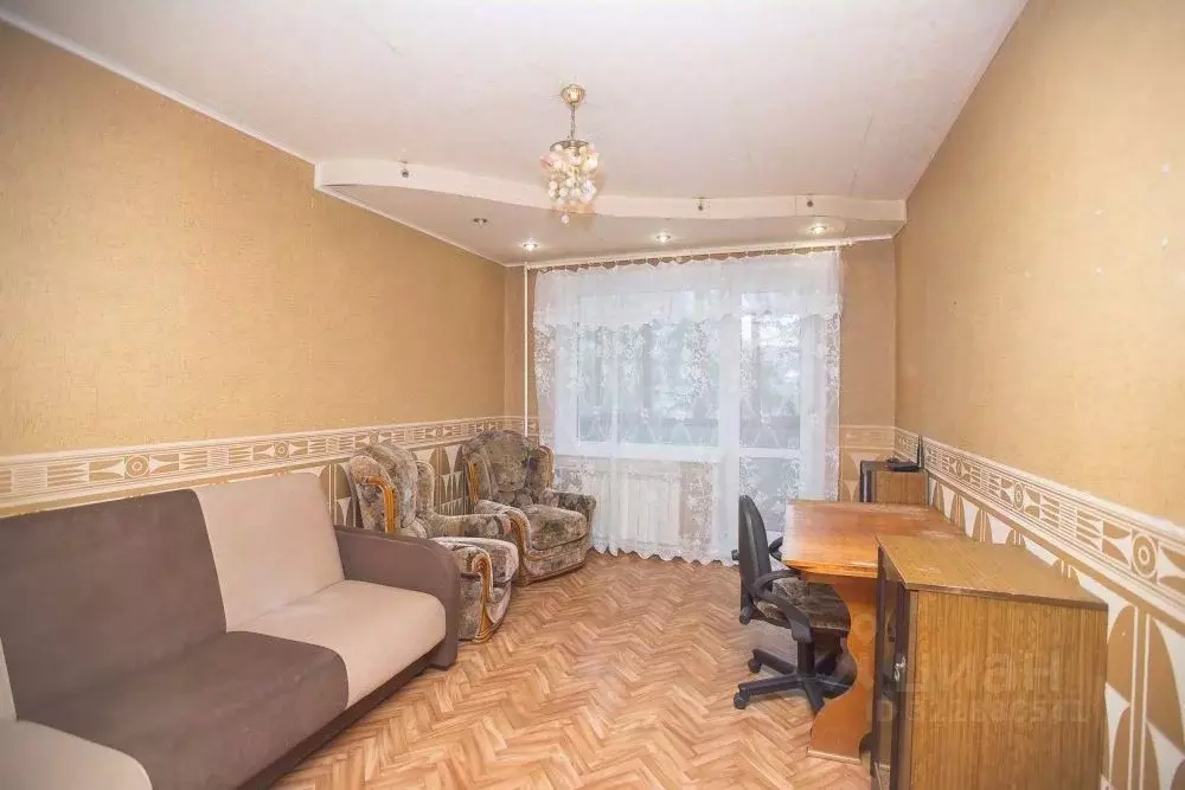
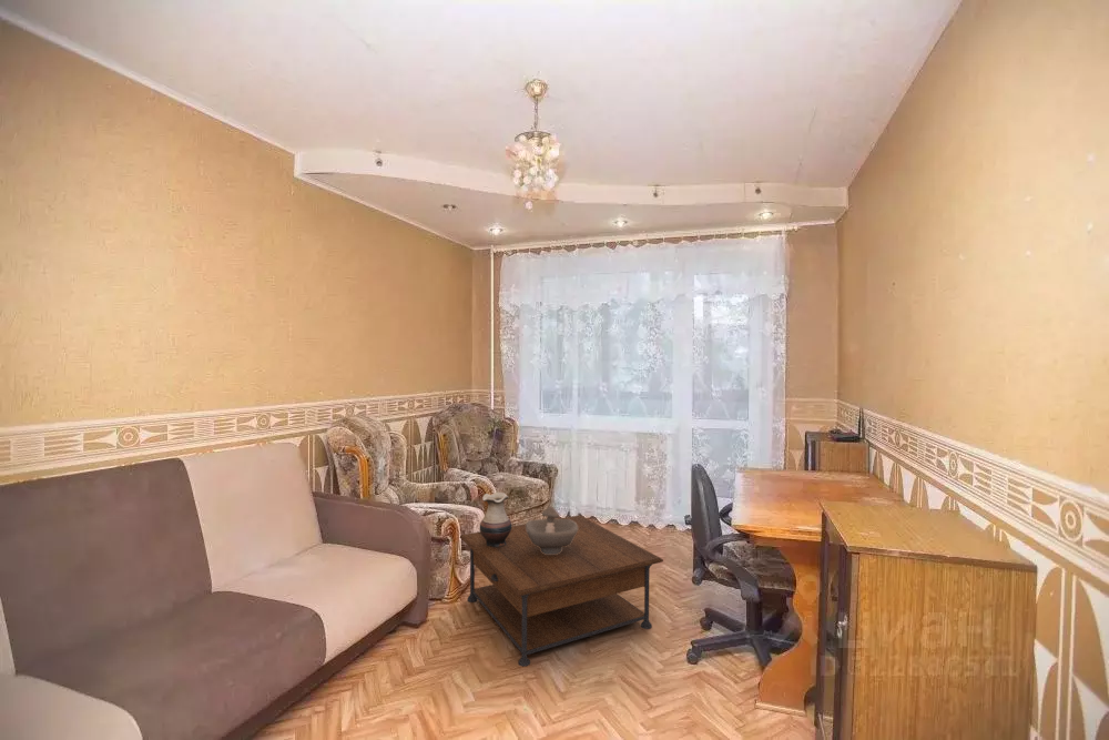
+ decorative bowl [525,505,578,555]
+ coffee table [459,514,664,668]
+ vase [479,491,512,547]
